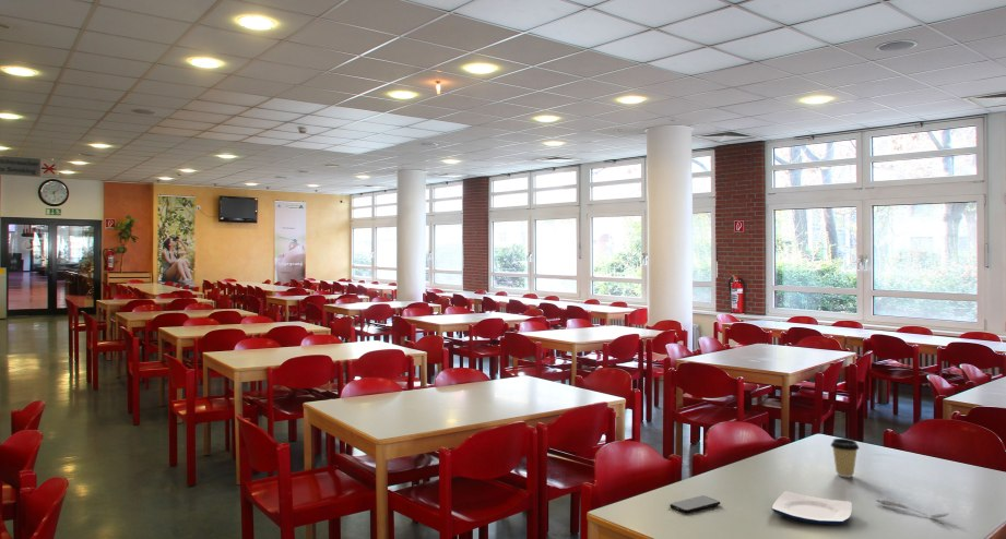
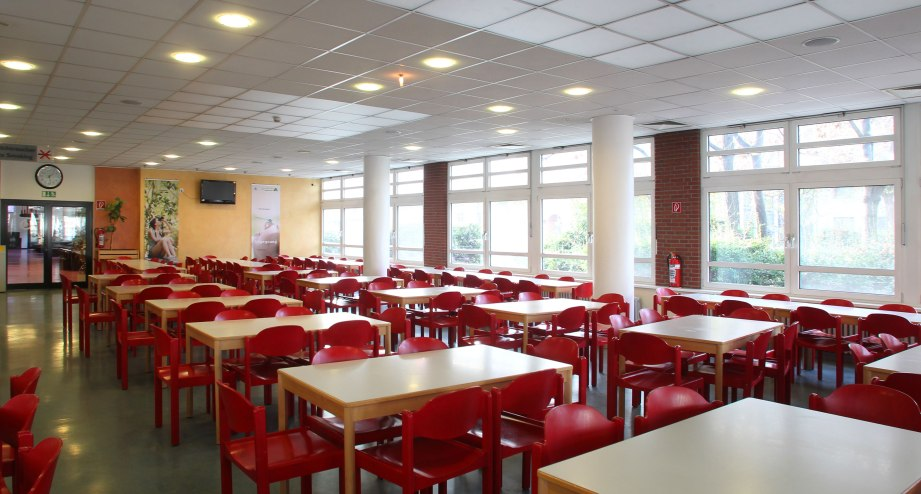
- coffee cup [829,438,861,478]
- plate [771,490,853,526]
- smartphone [668,494,721,514]
- spoon [875,499,950,519]
